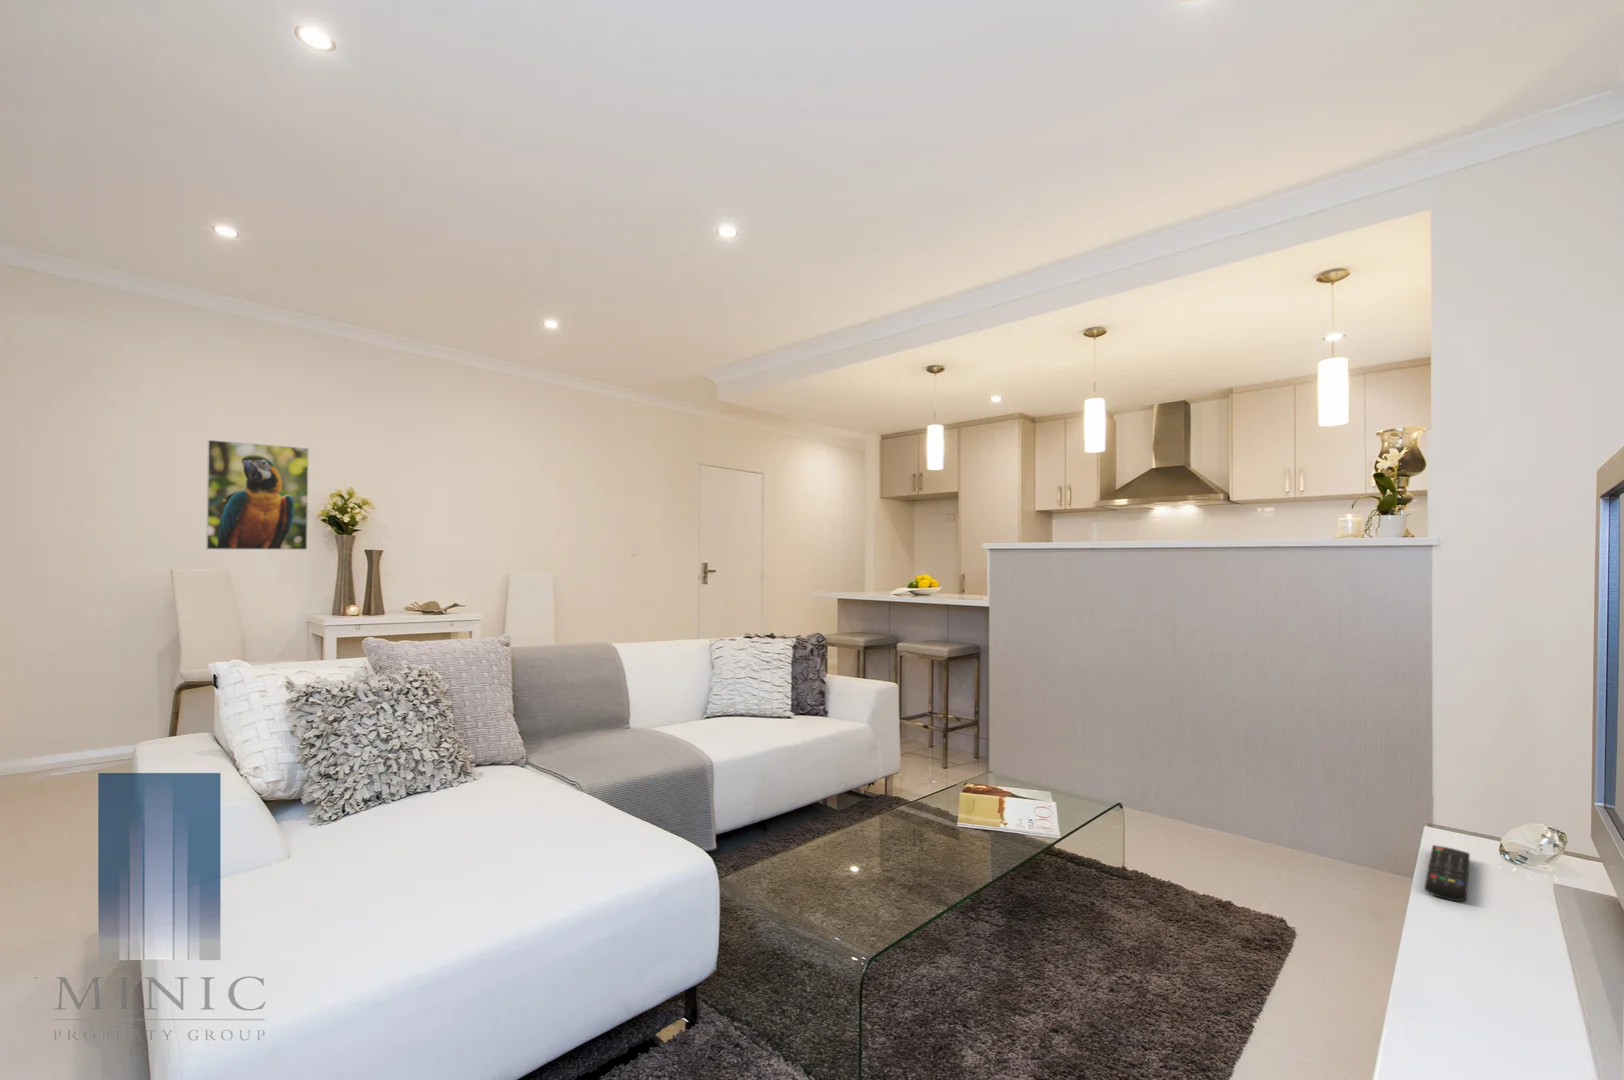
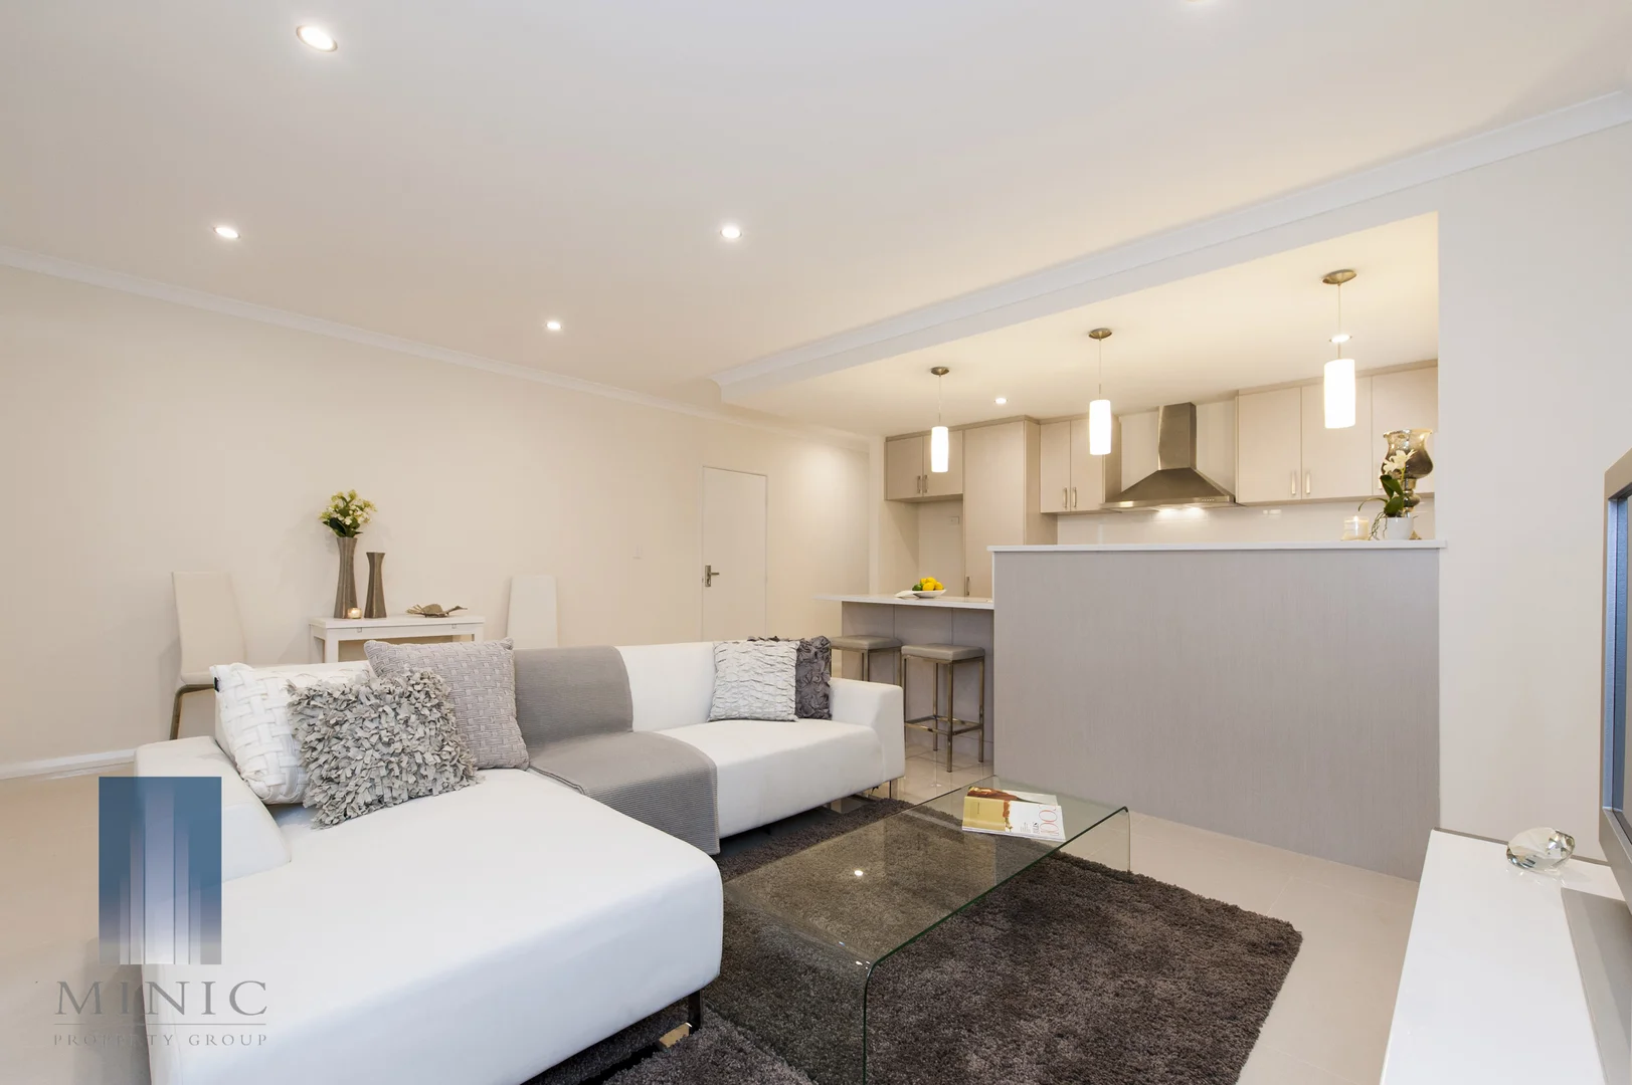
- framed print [205,439,309,551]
- remote control [1424,844,1471,902]
